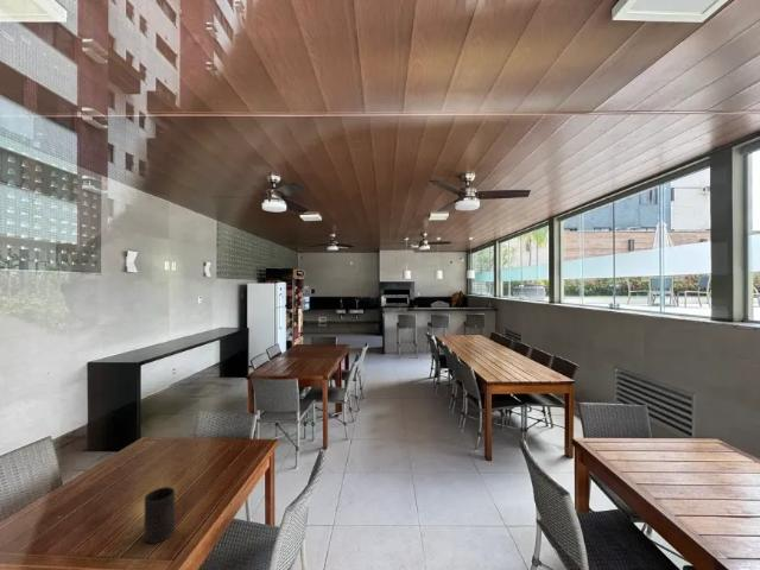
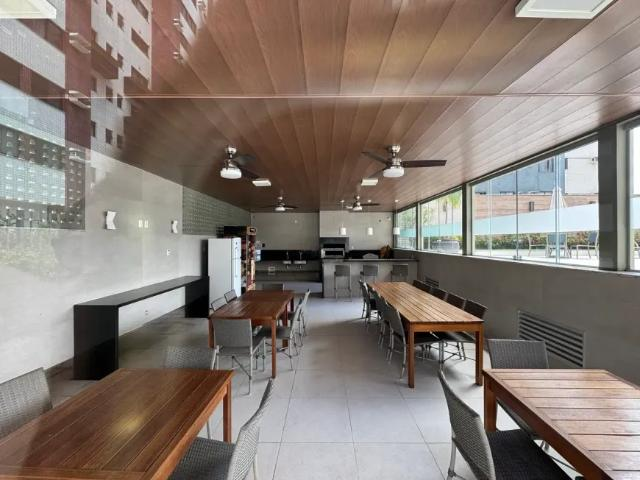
- cup [144,486,176,544]
